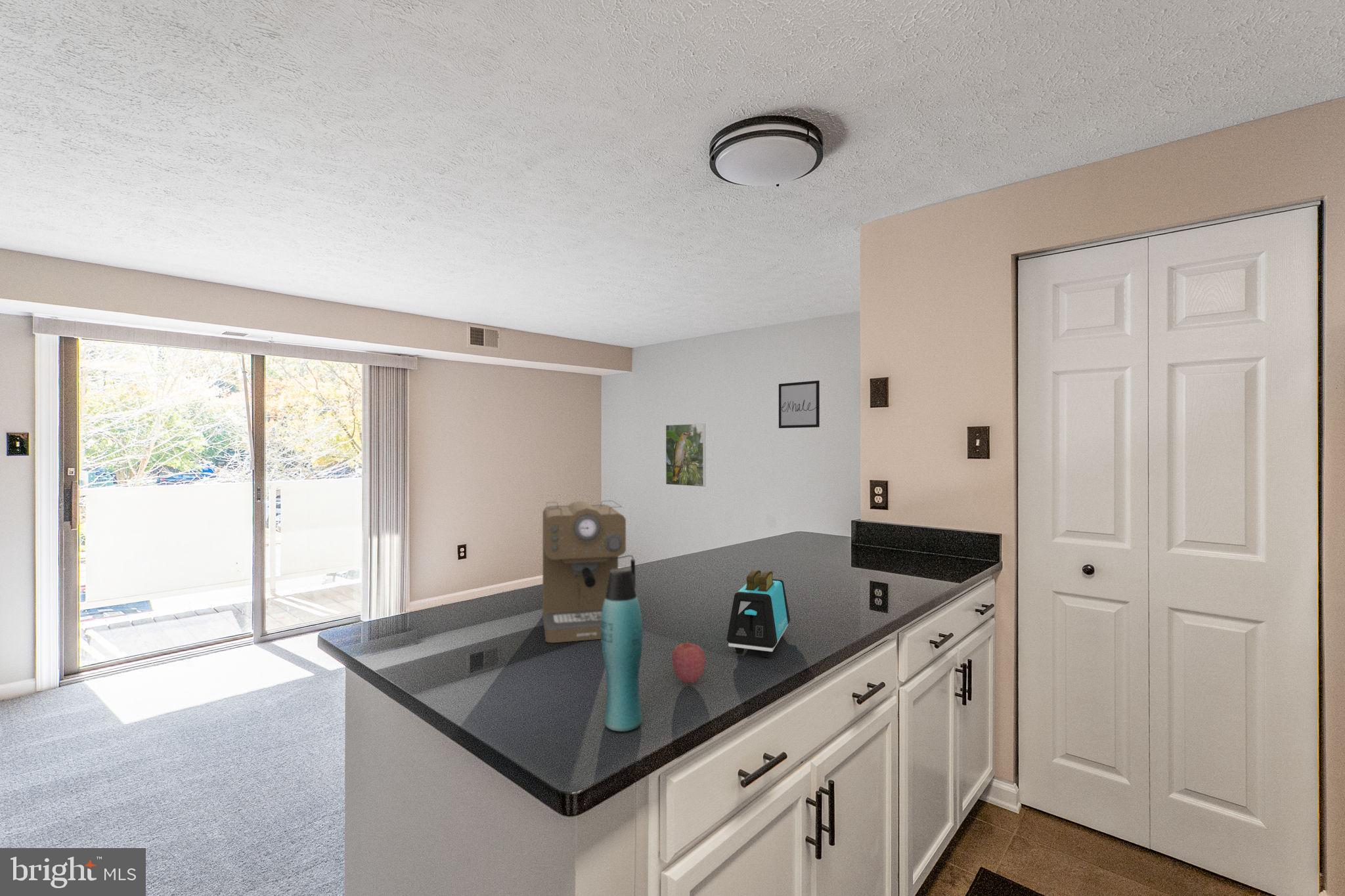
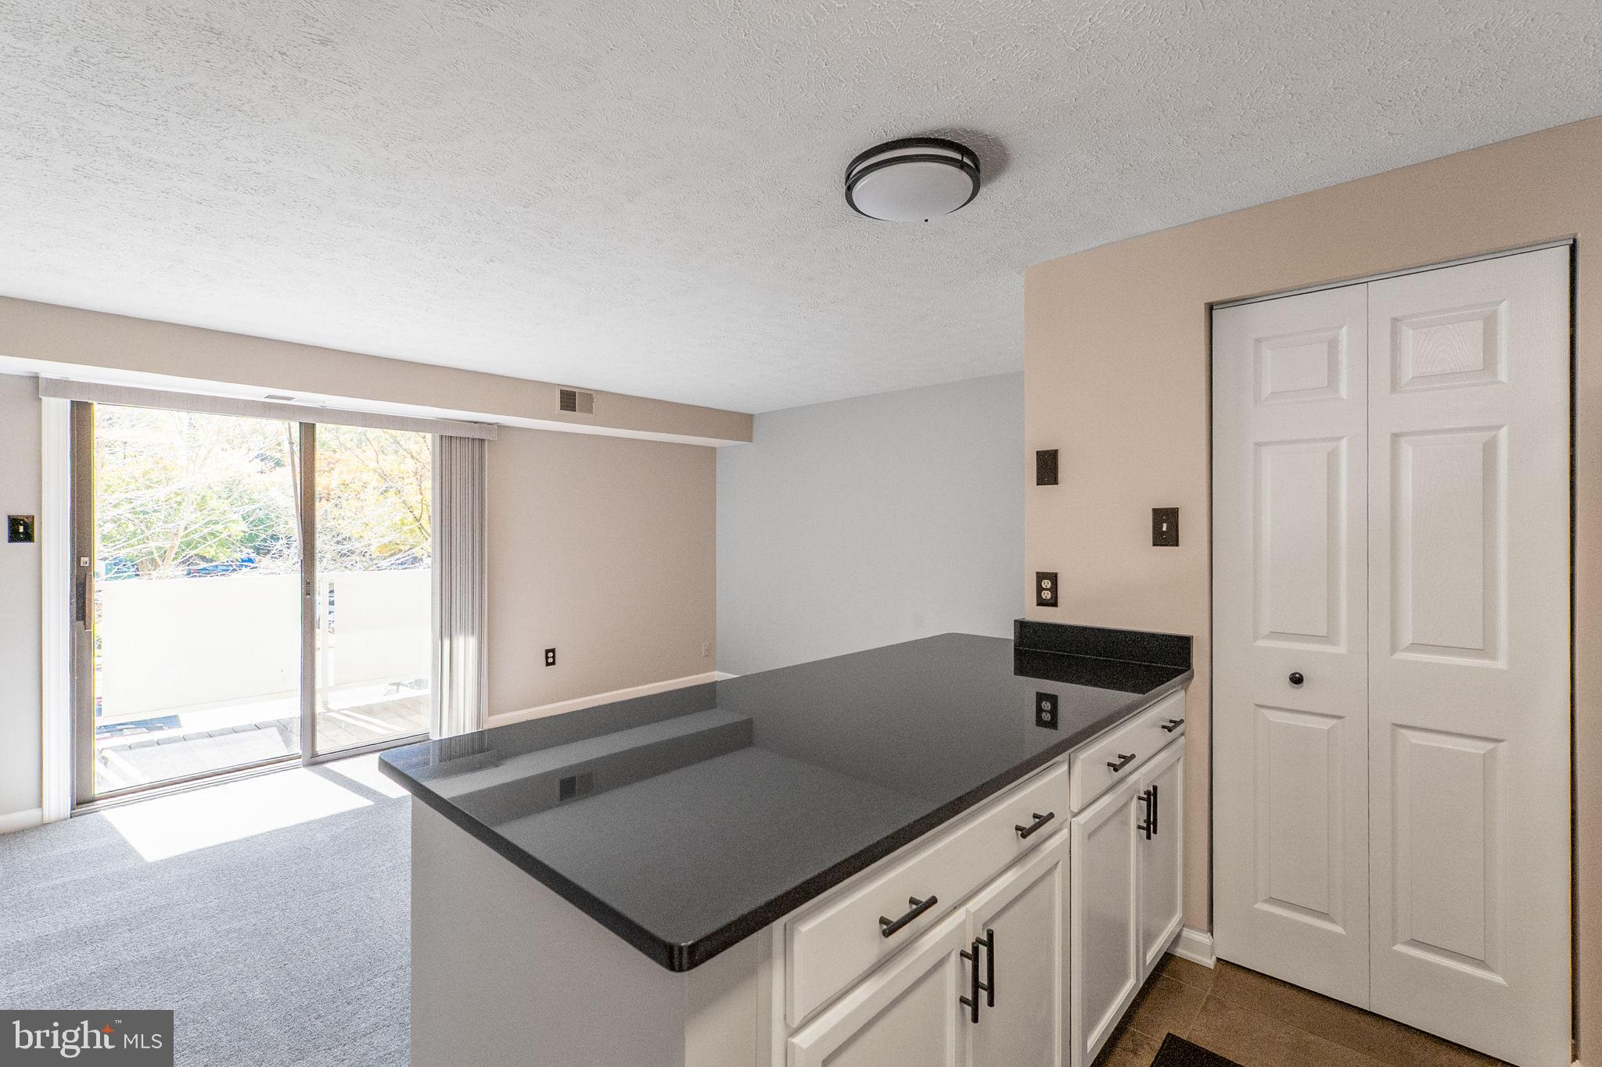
- coffee maker [542,500,636,643]
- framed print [665,423,706,487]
- wall art [778,380,820,429]
- fruit [671,641,706,683]
- bottle [600,567,644,732]
- toaster [726,569,791,658]
